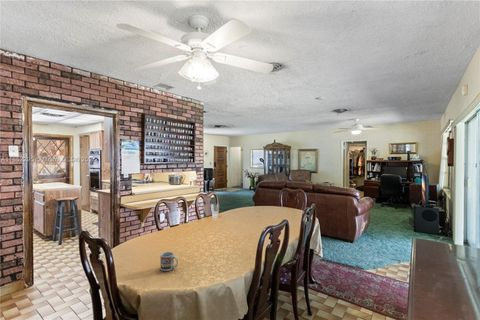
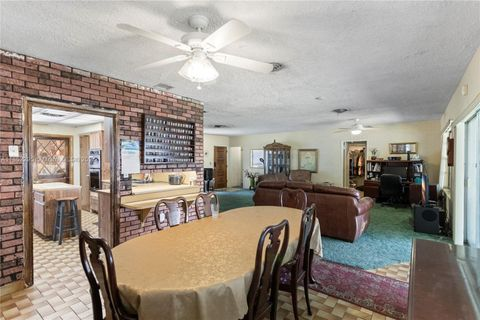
- cup [159,251,179,272]
